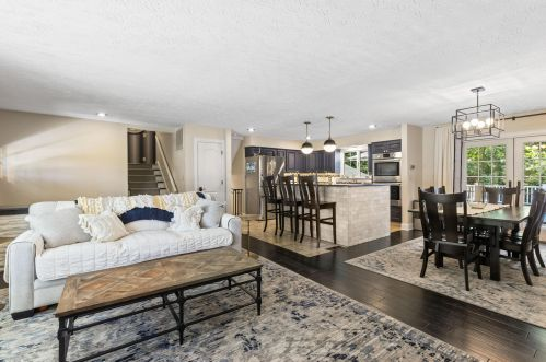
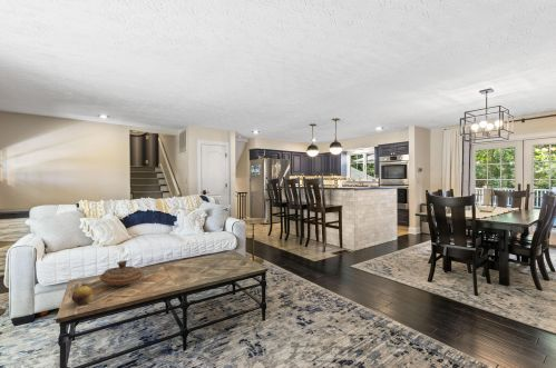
+ fruit [71,285,95,306]
+ decorative bowl [99,259,146,287]
